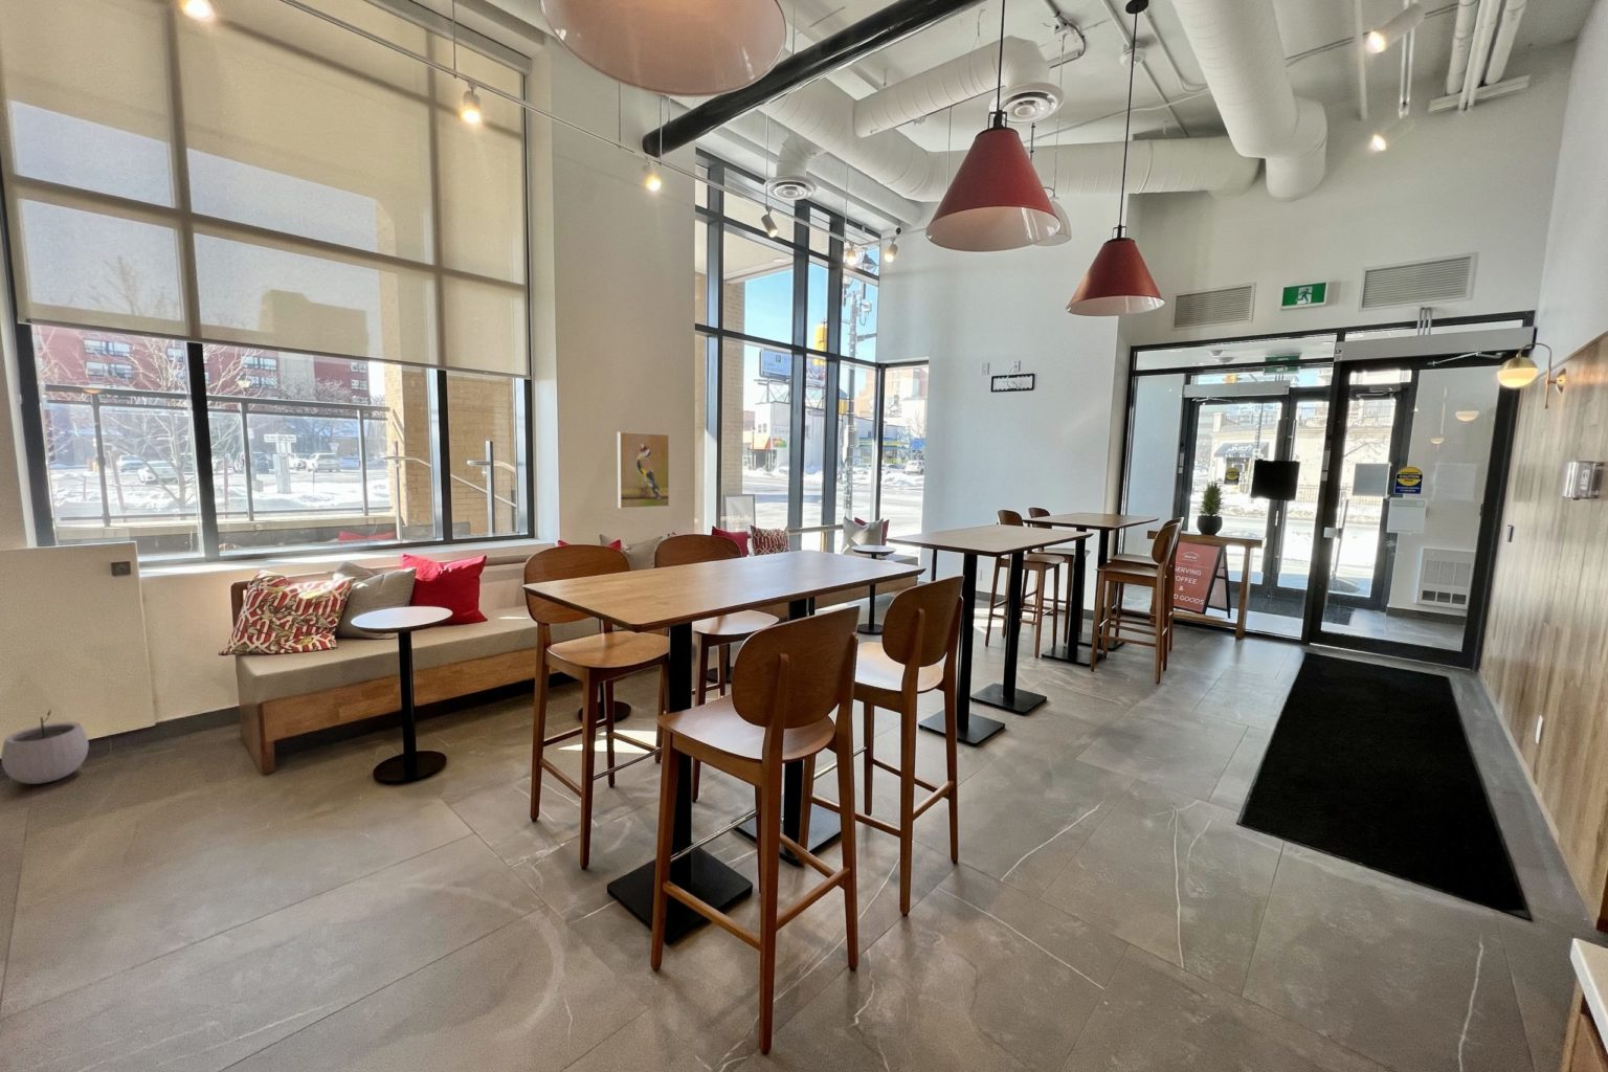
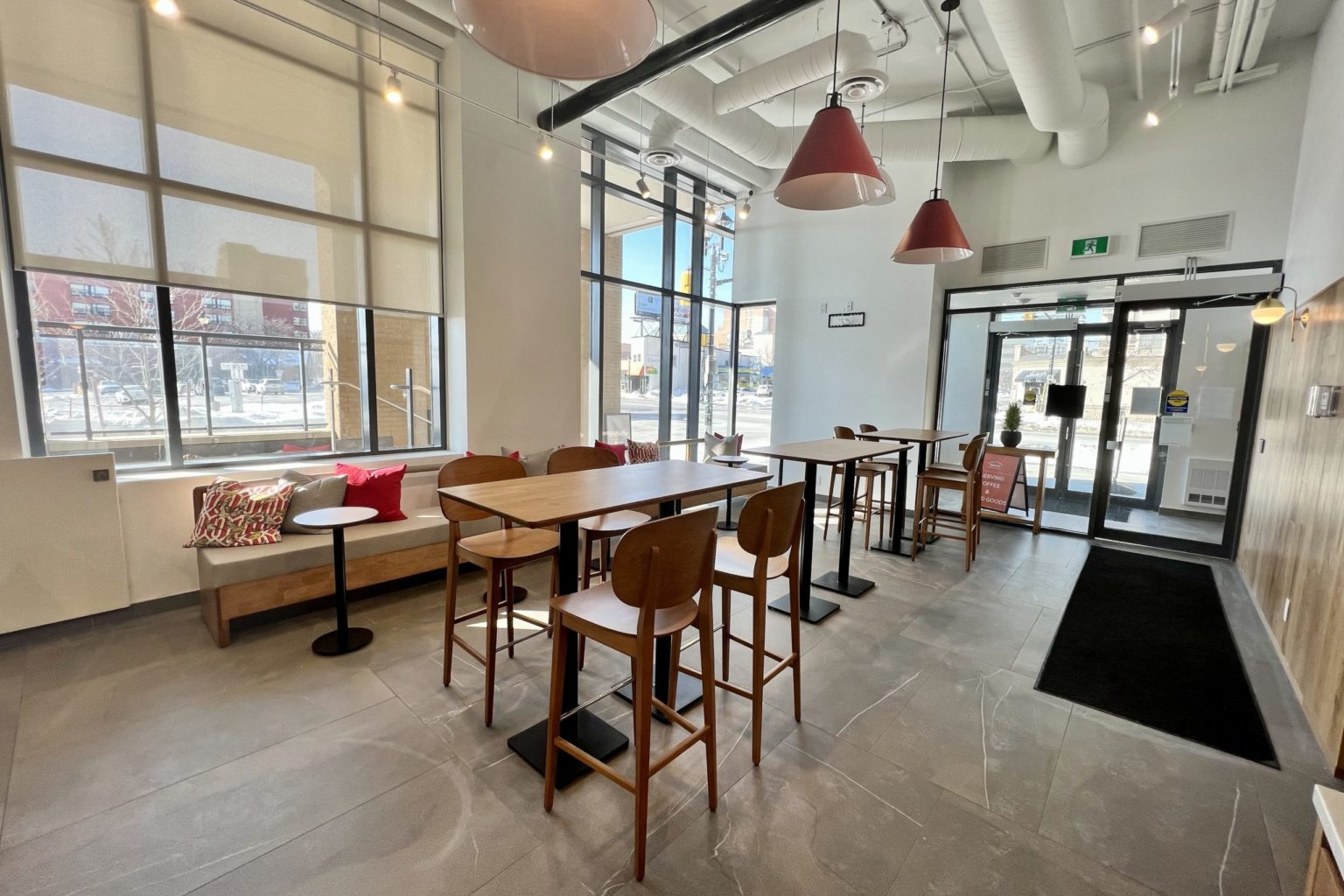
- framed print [616,431,670,510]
- plant pot [0,708,90,785]
